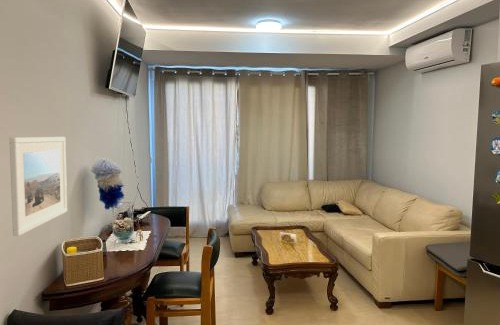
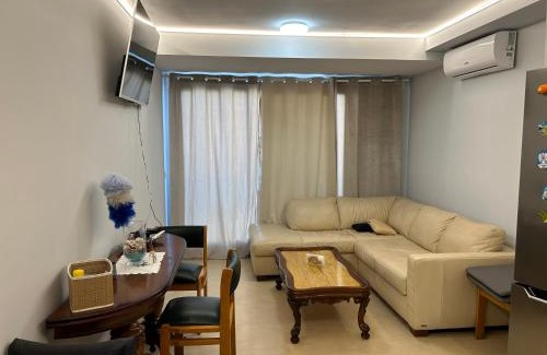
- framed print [9,136,68,237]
